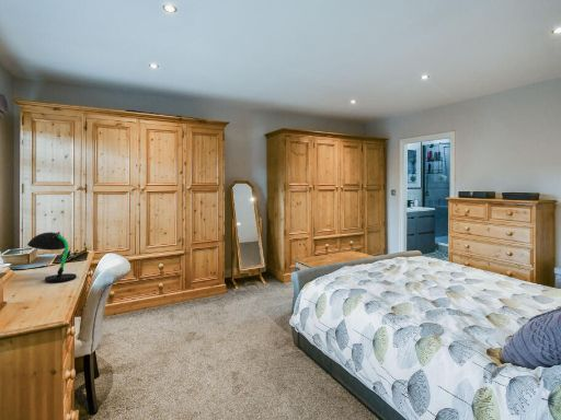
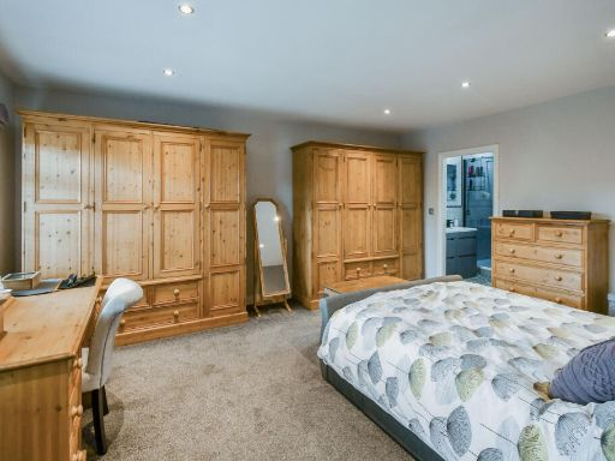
- desk lamp [26,231,78,283]
